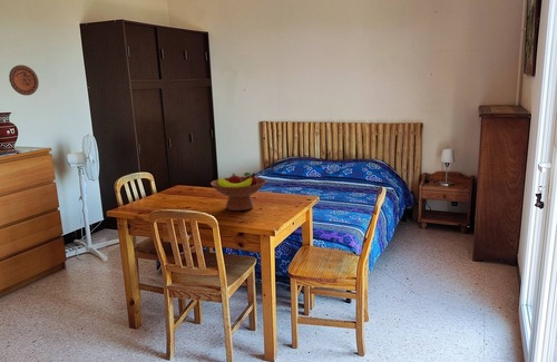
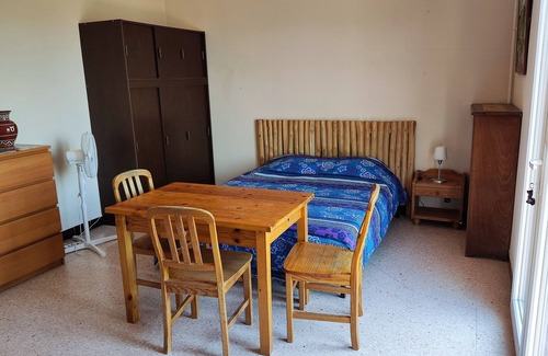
- fruit bowl [209,172,267,212]
- decorative plate [8,63,40,97]
